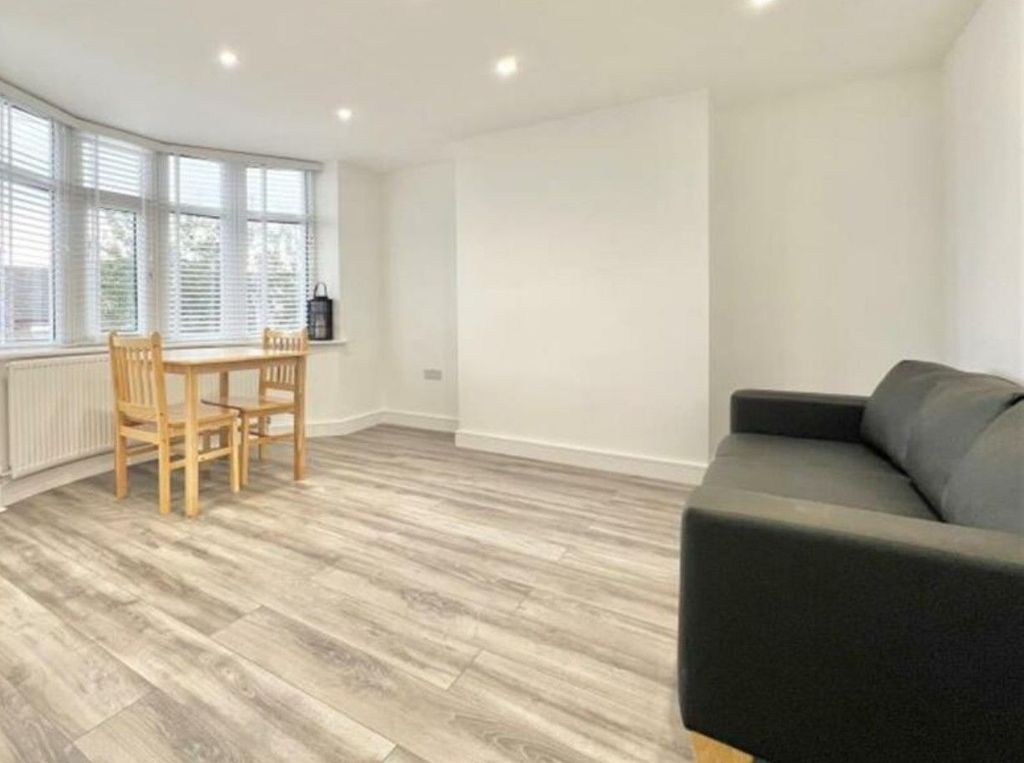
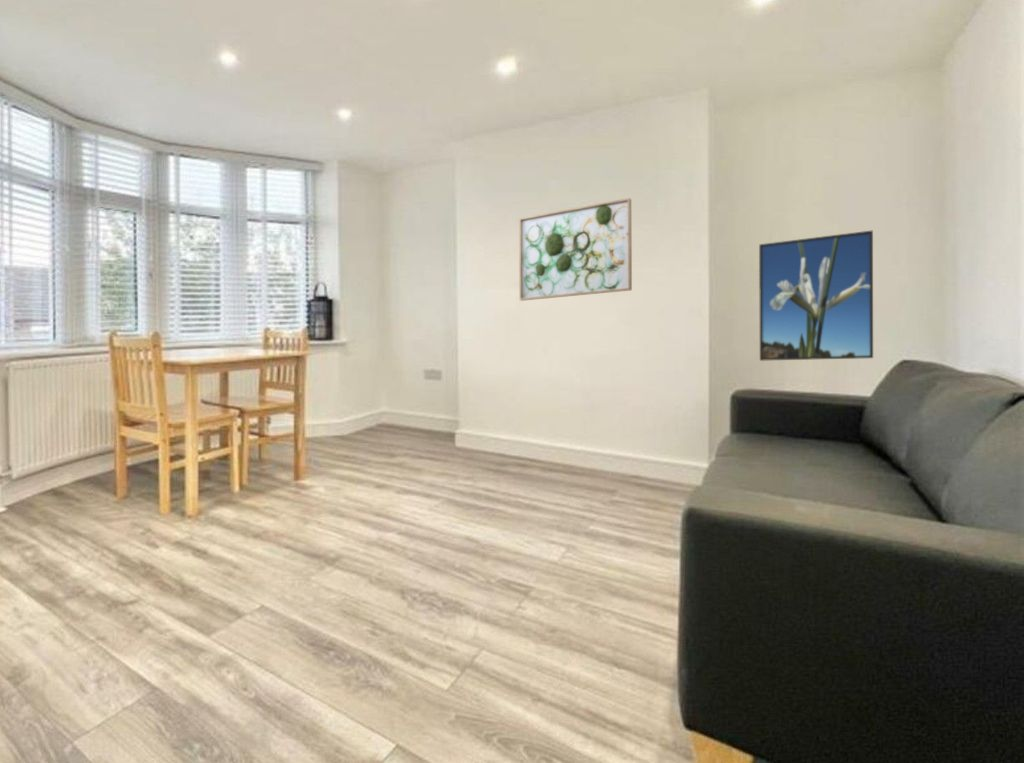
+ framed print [758,230,874,362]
+ wall art [518,197,633,302]
